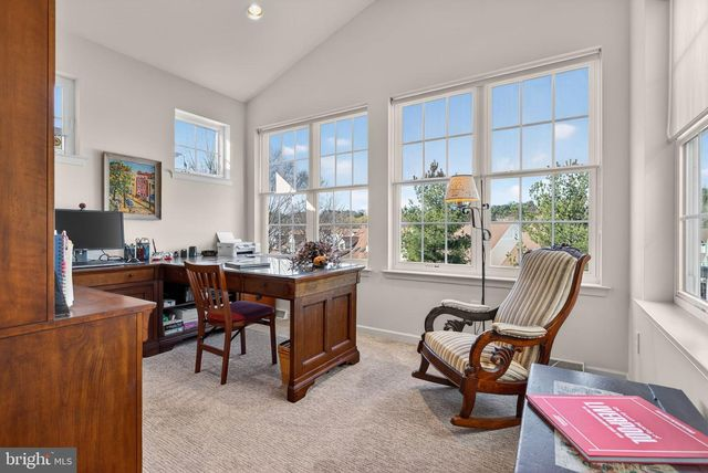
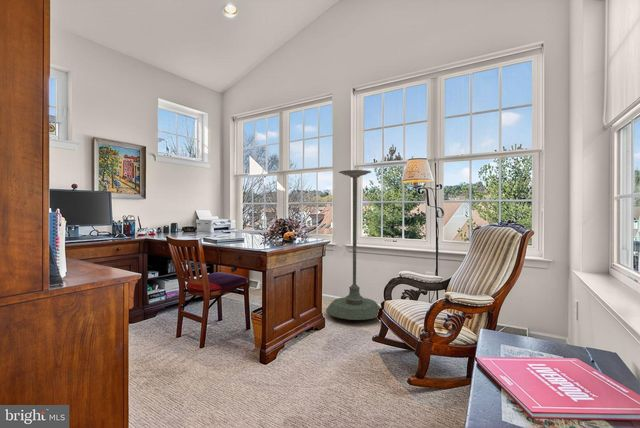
+ plant stand [325,169,381,321]
